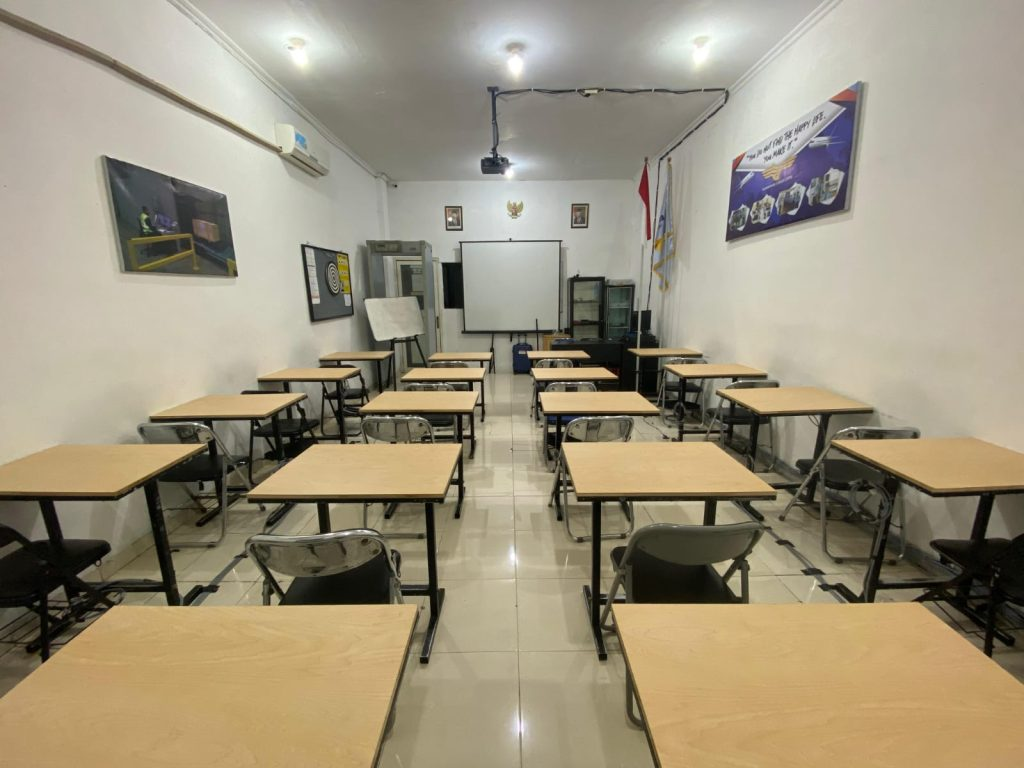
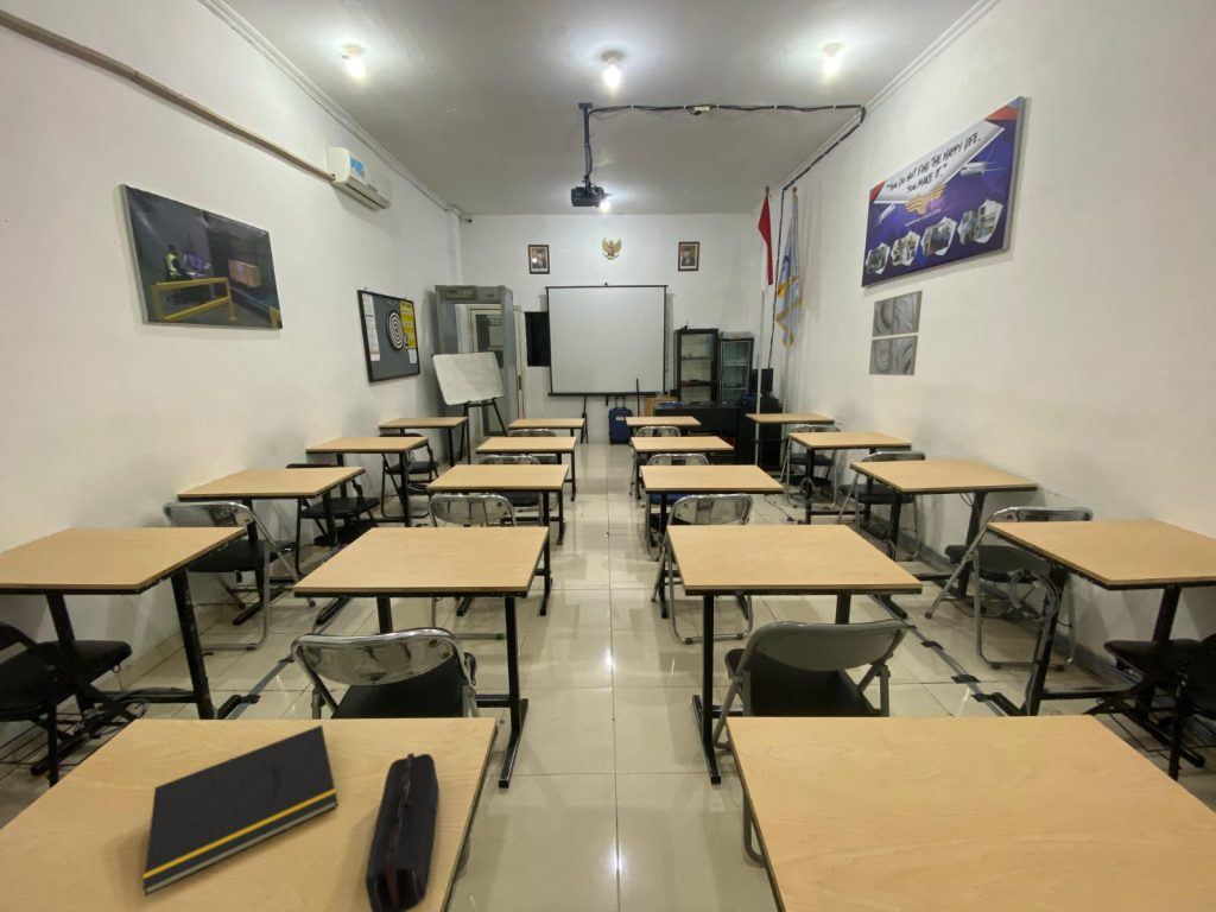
+ notepad [141,724,340,897]
+ pencil case [363,752,439,912]
+ wall art [868,290,924,376]
